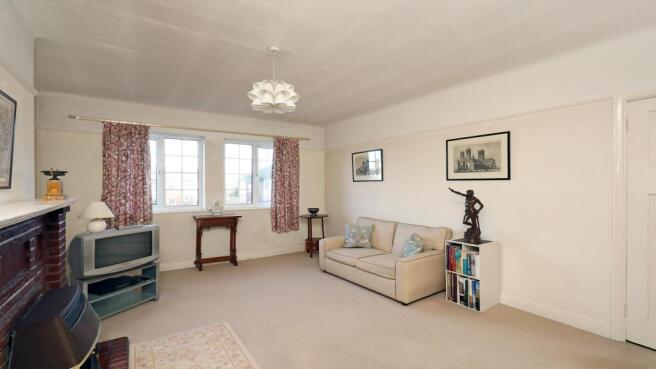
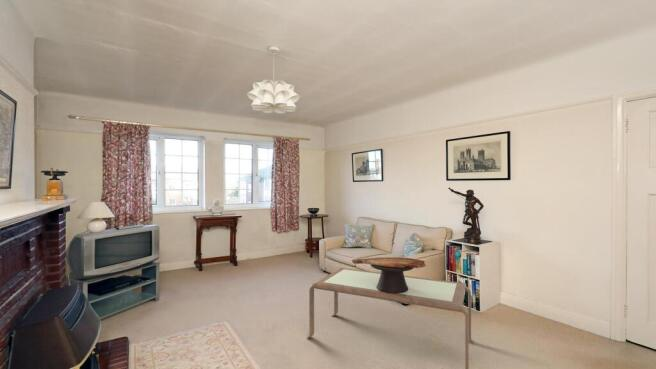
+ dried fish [351,256,426,294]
+ coffee table [306,267,476,369]
